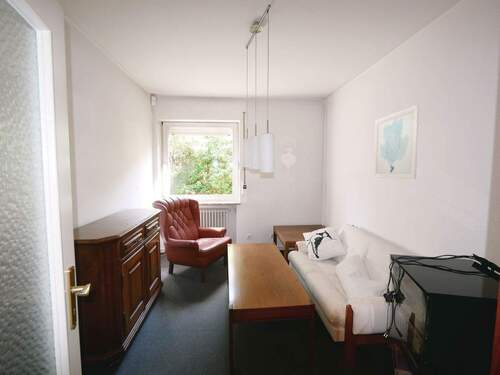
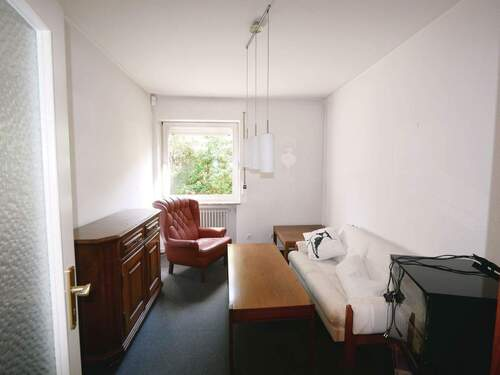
- wall art [373,104,420,180]
